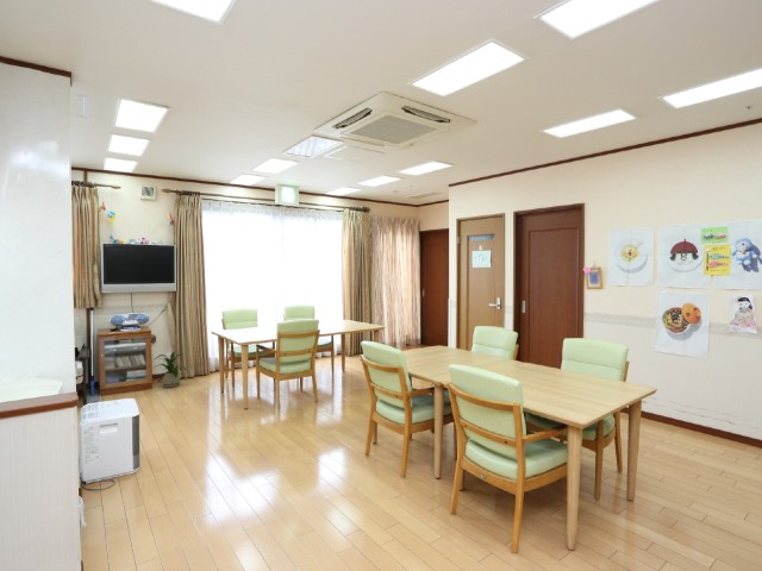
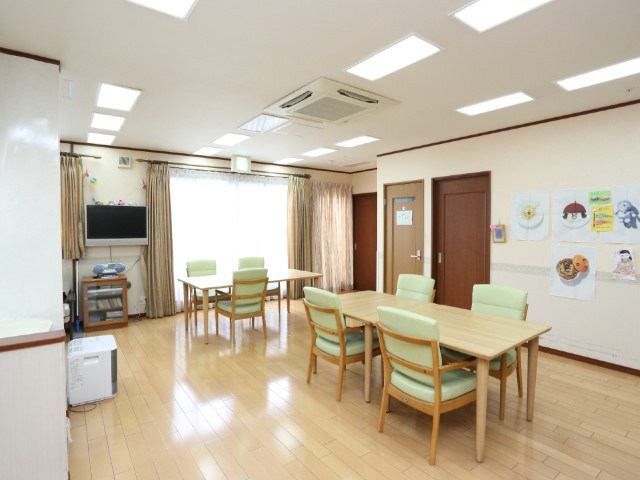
- house plant [152,350,189,389]
